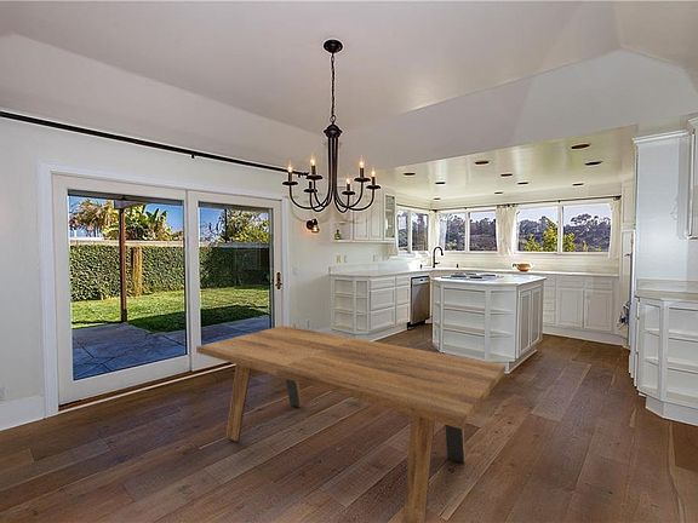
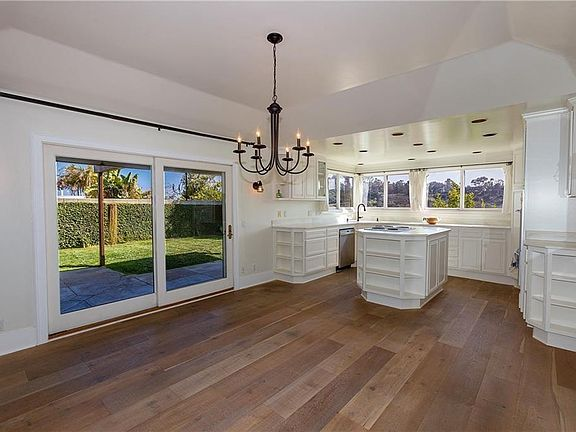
- dining table [195,324,507,523]
